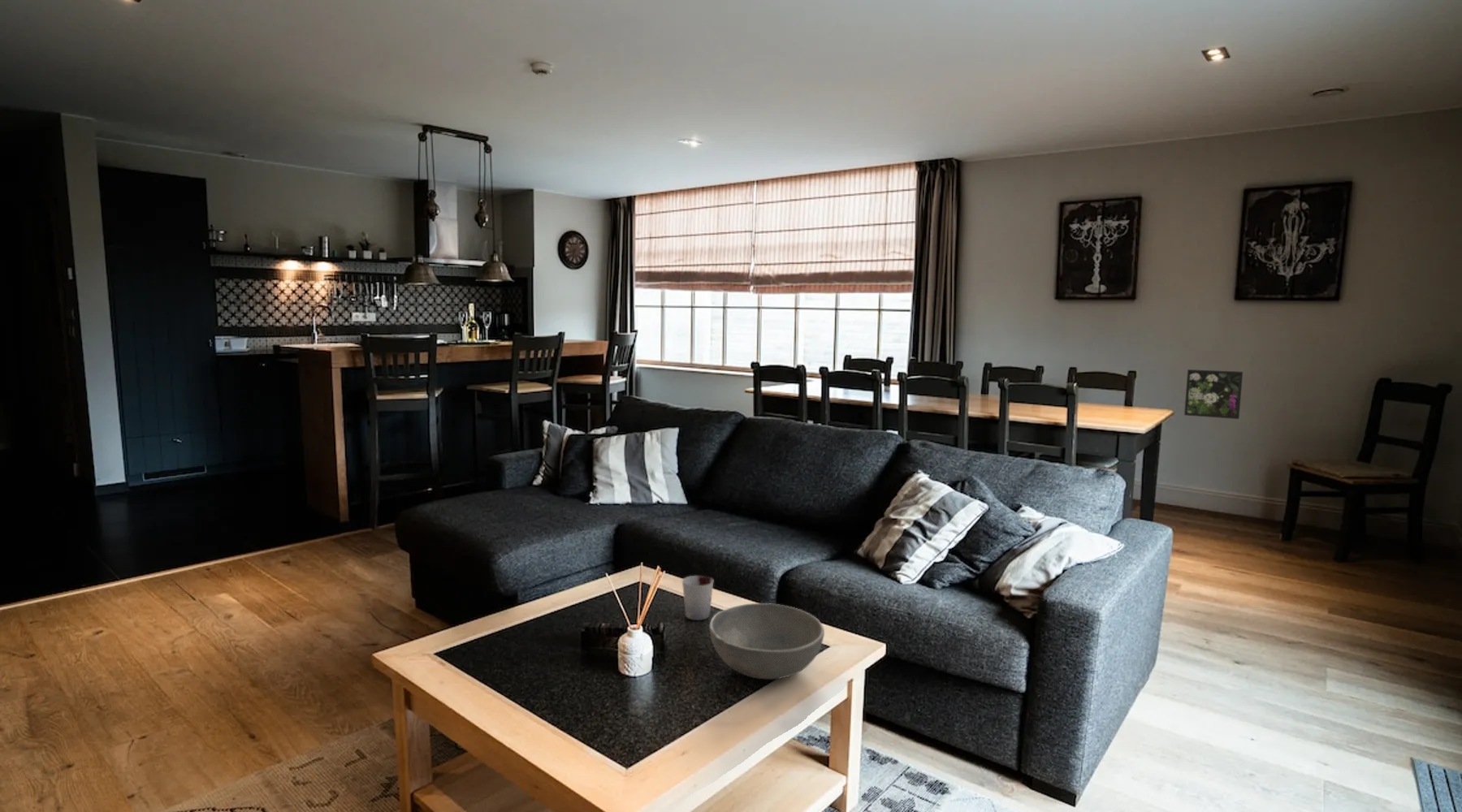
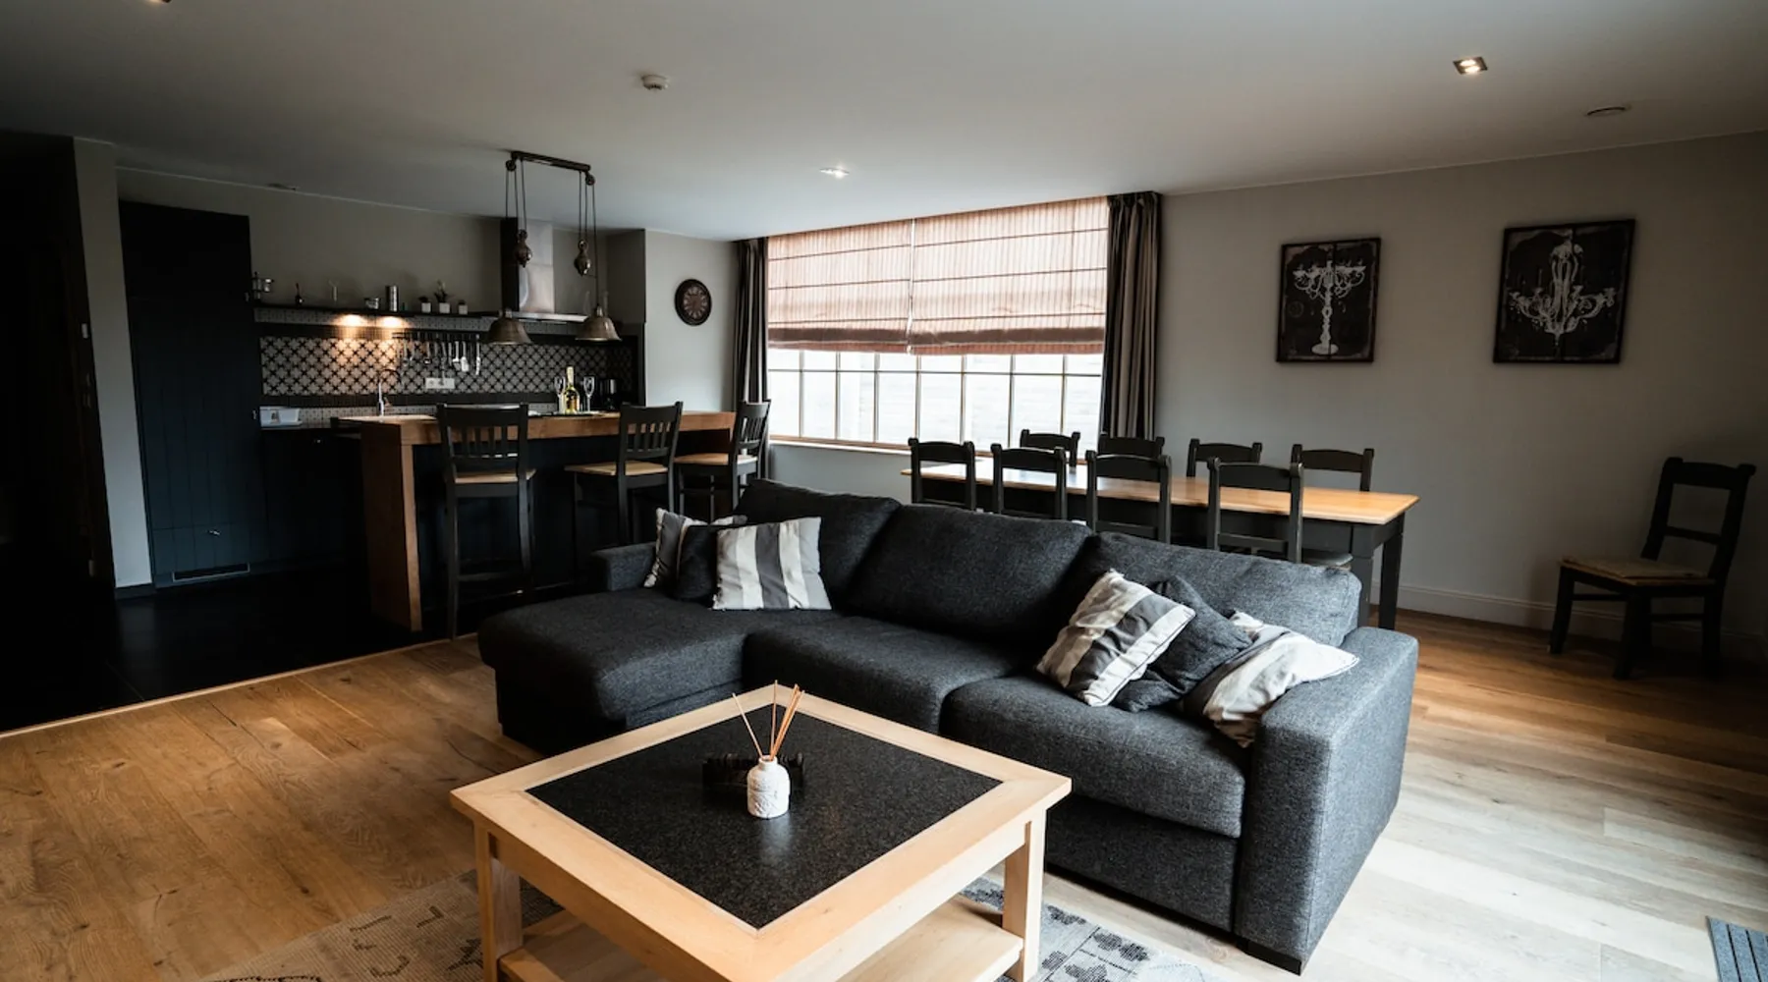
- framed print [1183,369,1244,420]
- cup [681,575,714,621]
- bowl [708,603,825,680]
